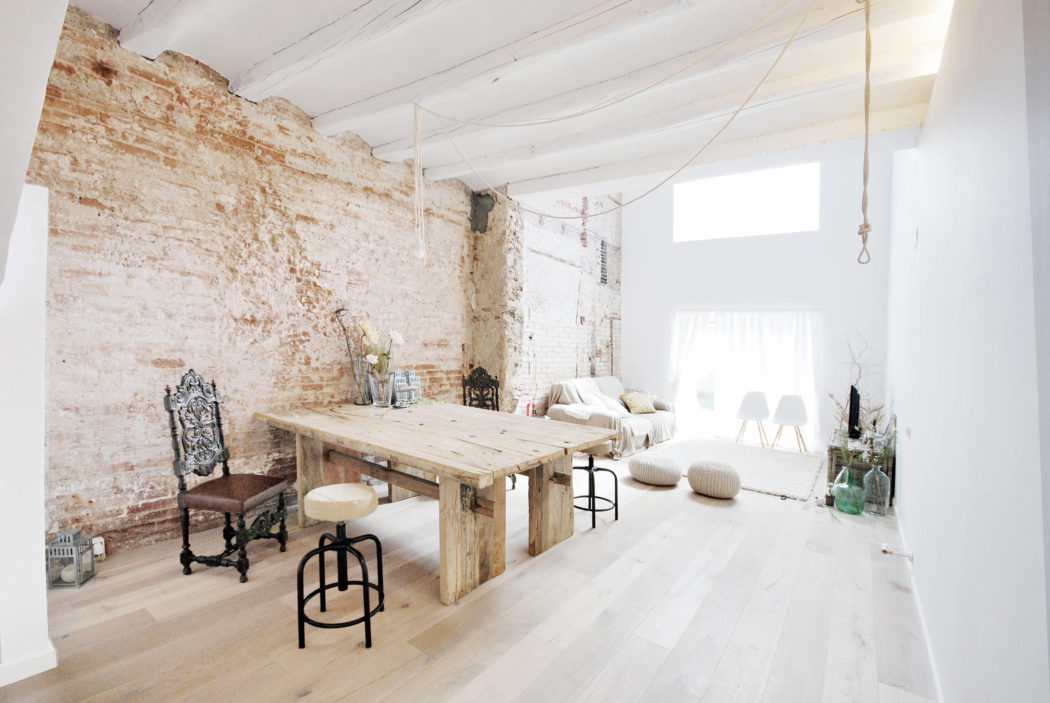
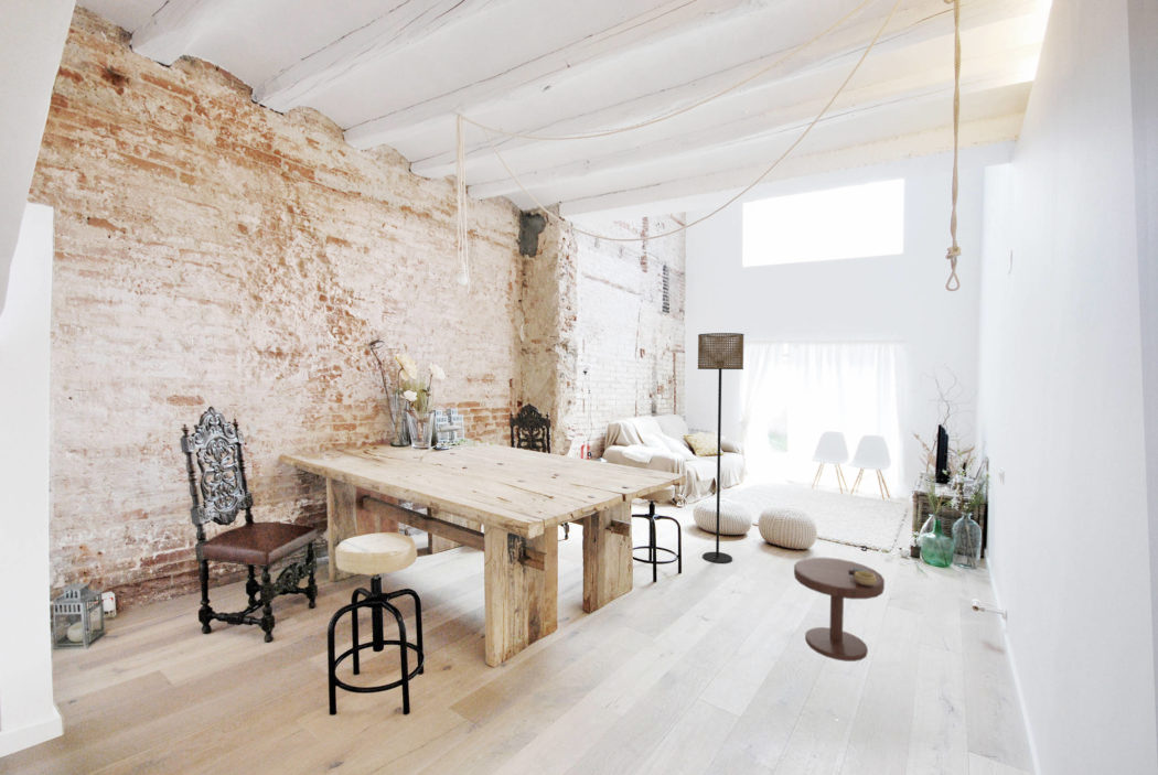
+ floor lamp [697,332,746,564]
+ side table [793,557,886,663]
